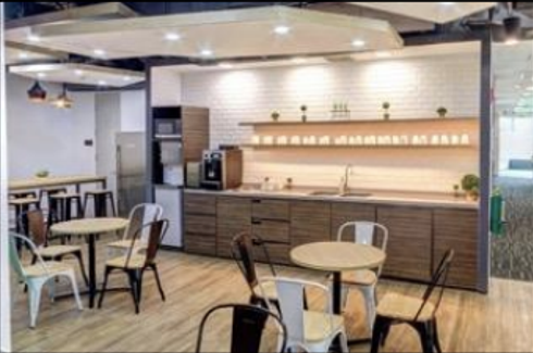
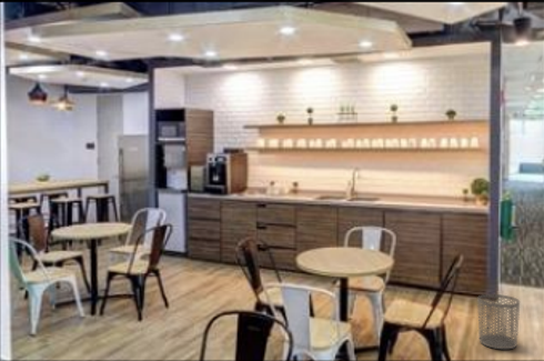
+ waste bin [476,293,521,350]
